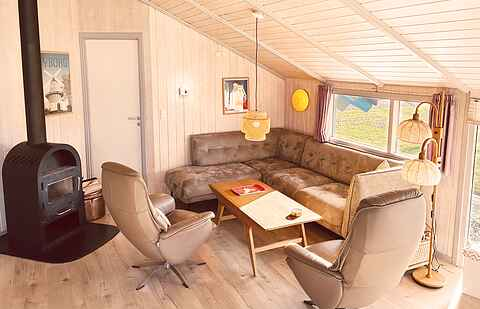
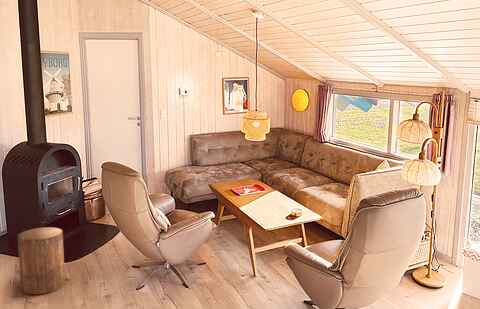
+ stool [17,226,66,295]
